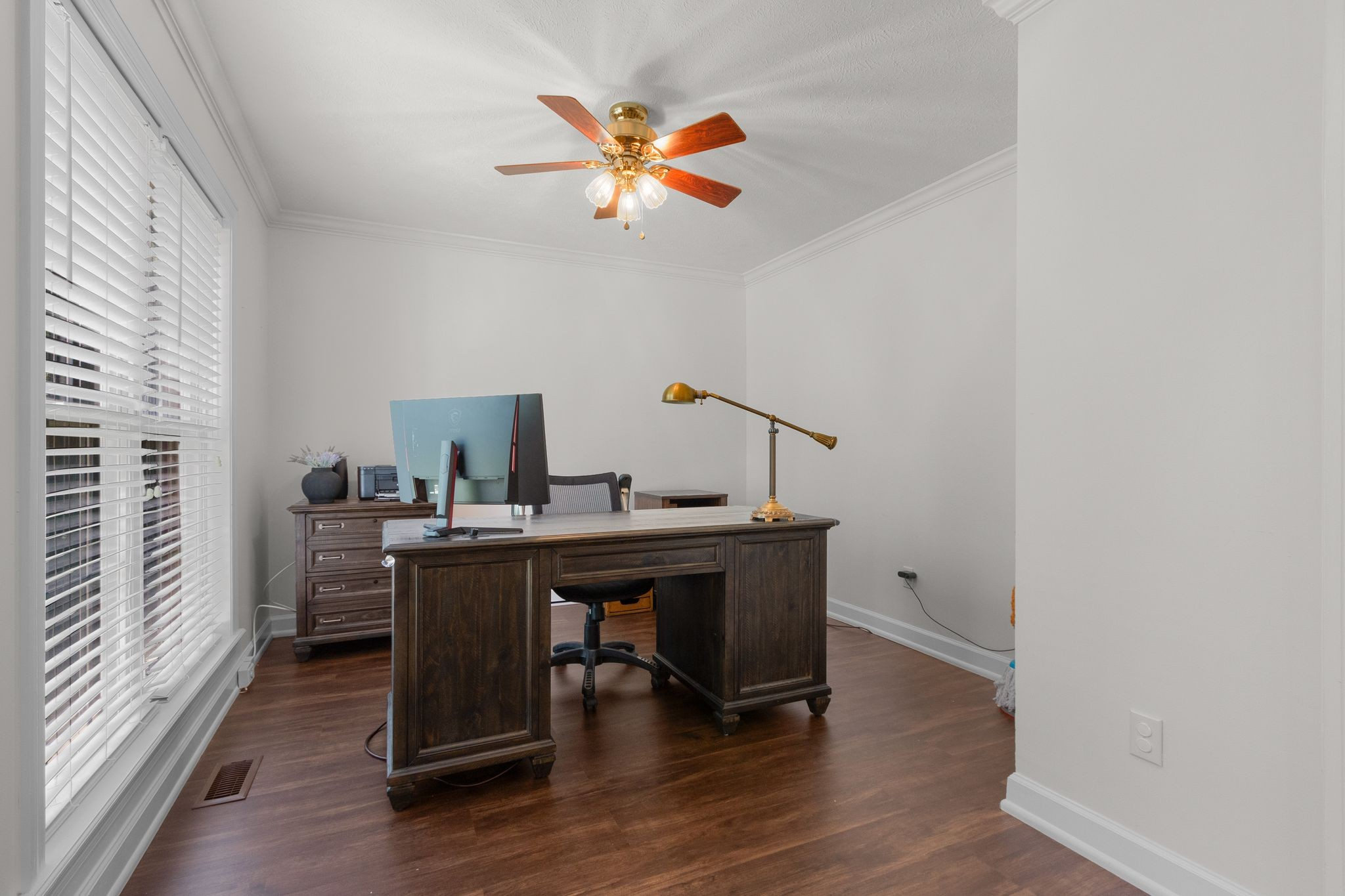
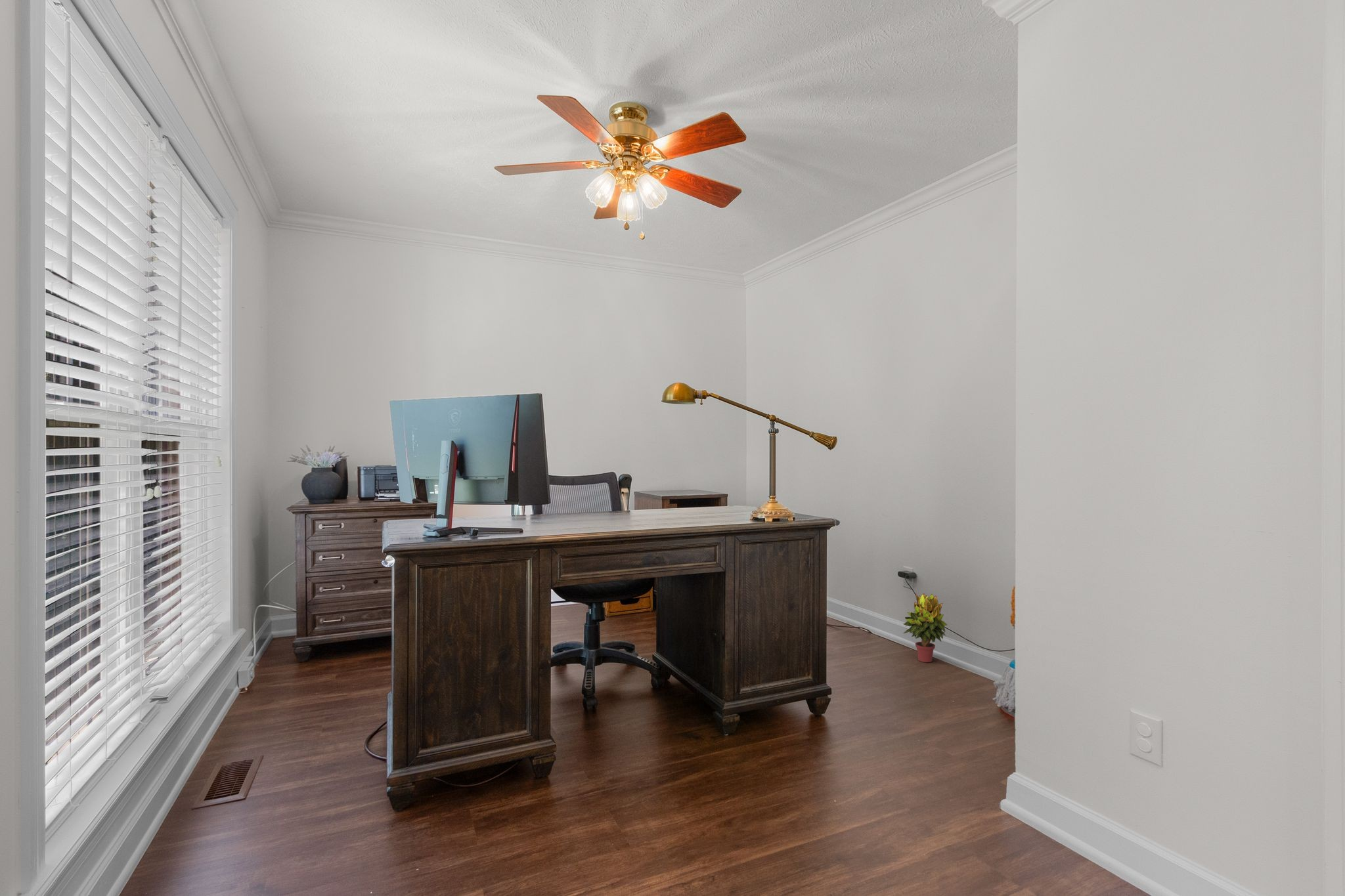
+ potted plant [902,593,948,663]
